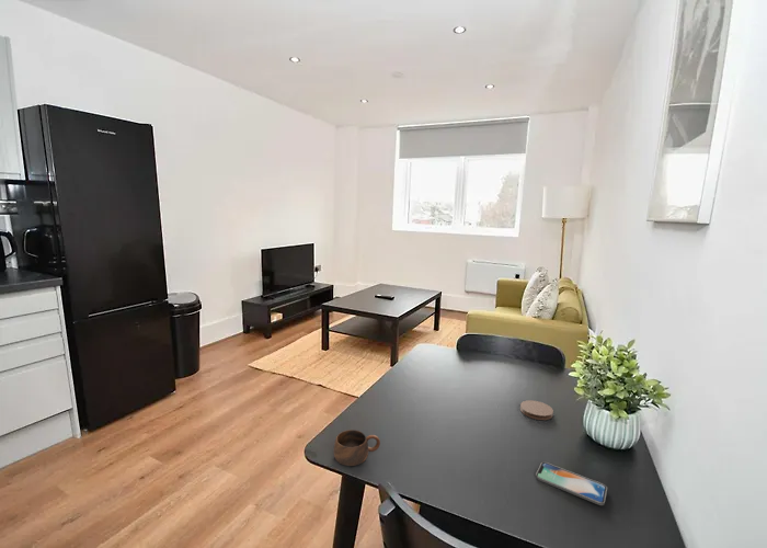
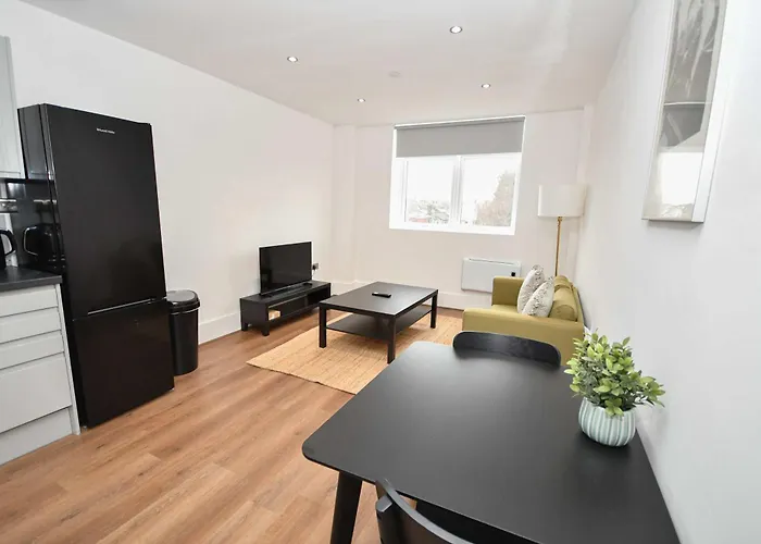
- cup [333,429,381,467]
- coaster [519,399,554,421]
- smartphone [535,461,608,506]
